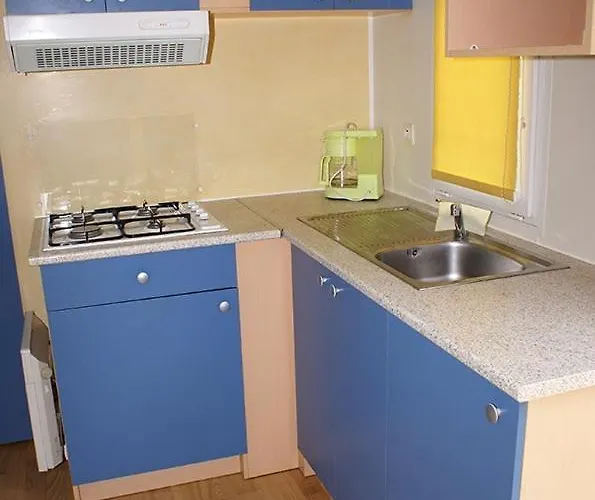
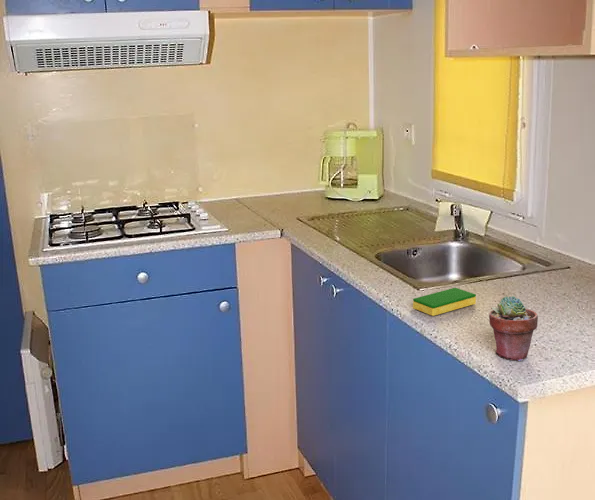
+ potted succulent [488,295,539,362]
+ dish sponge [412,287,477,317]
